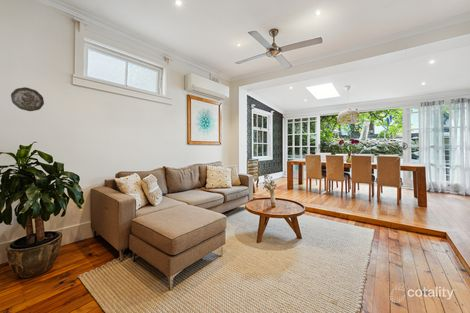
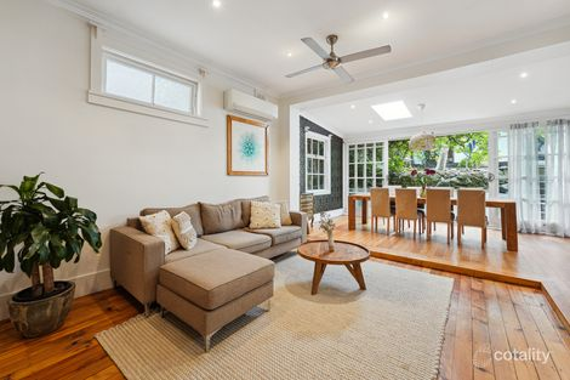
- decorative plate [10,86,45,112]
